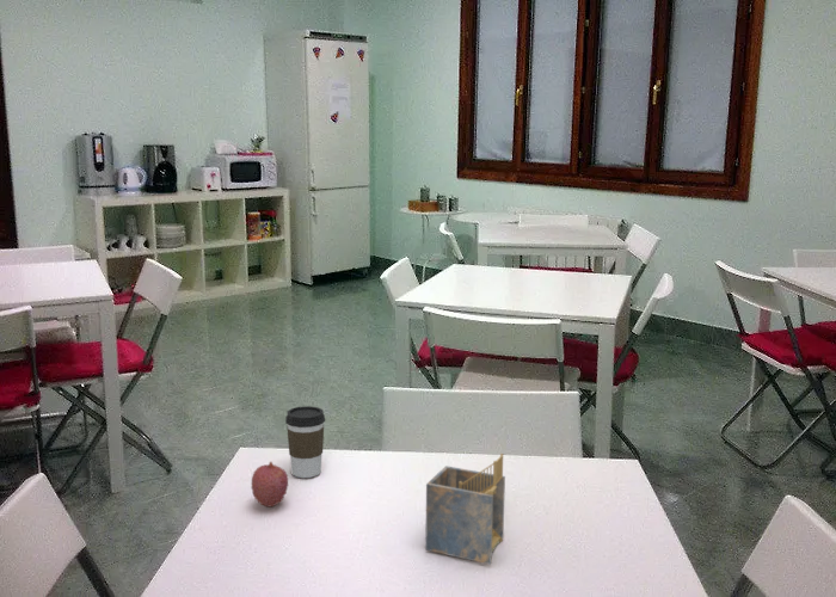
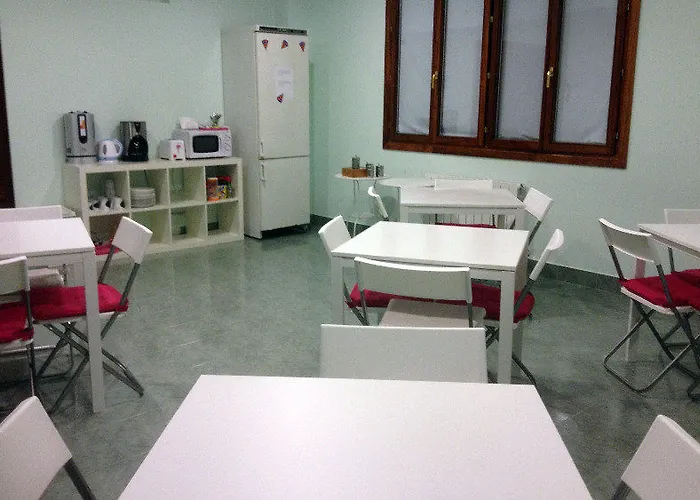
- coffee cup [284,405,326,479]
- napkin holder [424,453,506,565]
- fruit [250,461,289,509]
